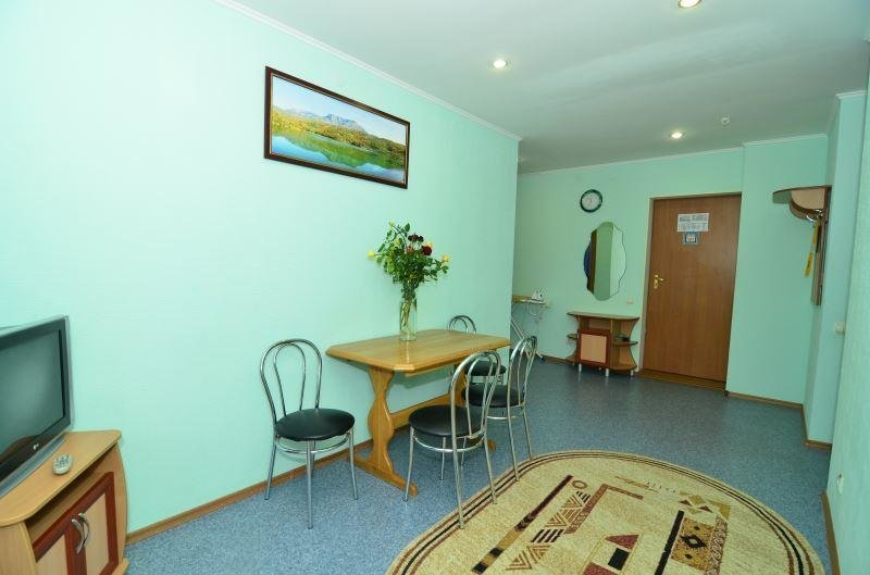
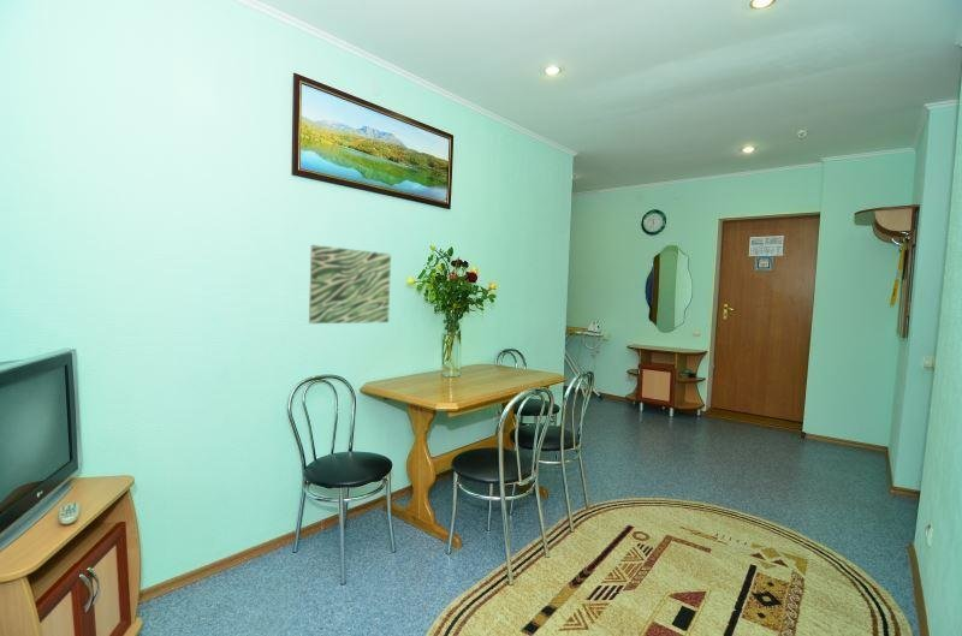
+ wall art [308,244,392,325]
